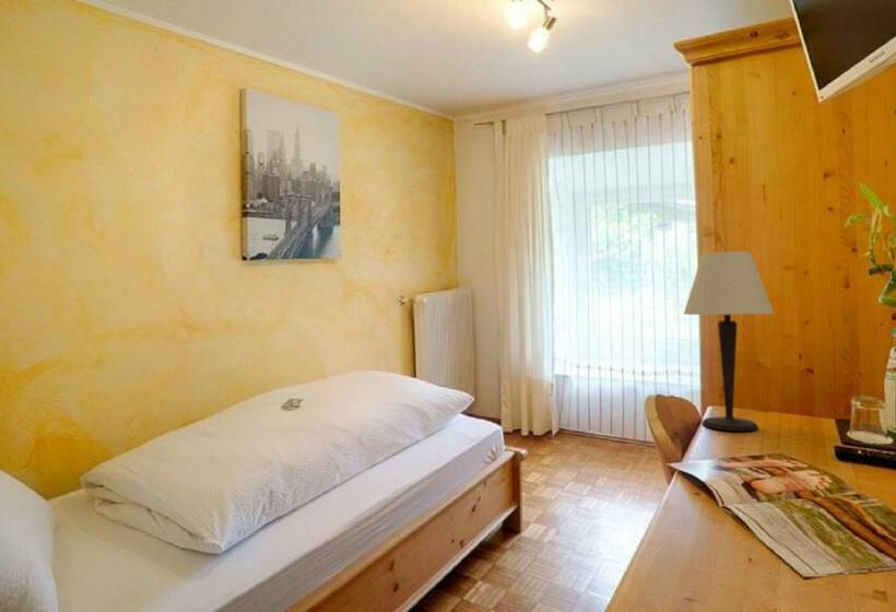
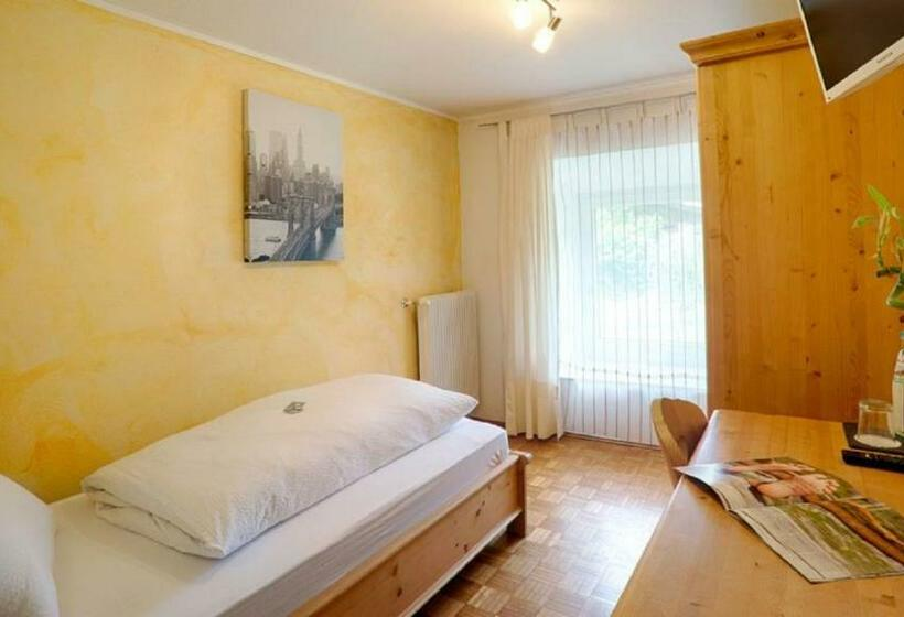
- table lamp [683,250,775,432]
